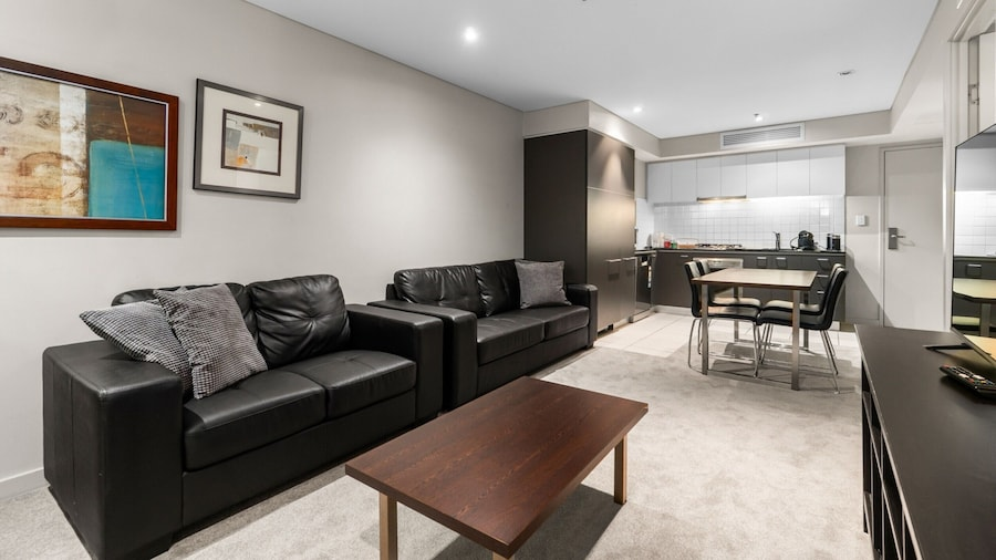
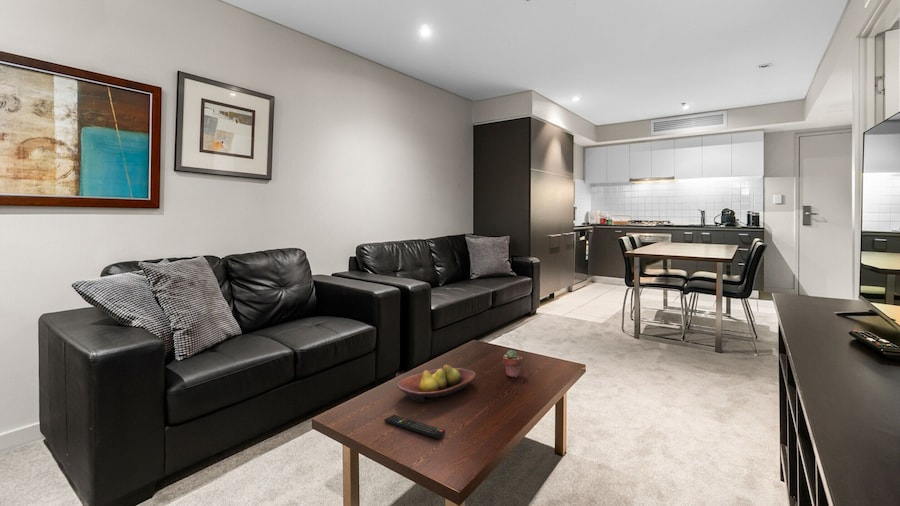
+ potted succulent [502,349,523,378]
+ fruit bowl [396,364,476,403]
+ remote control [383,414,446,440]
